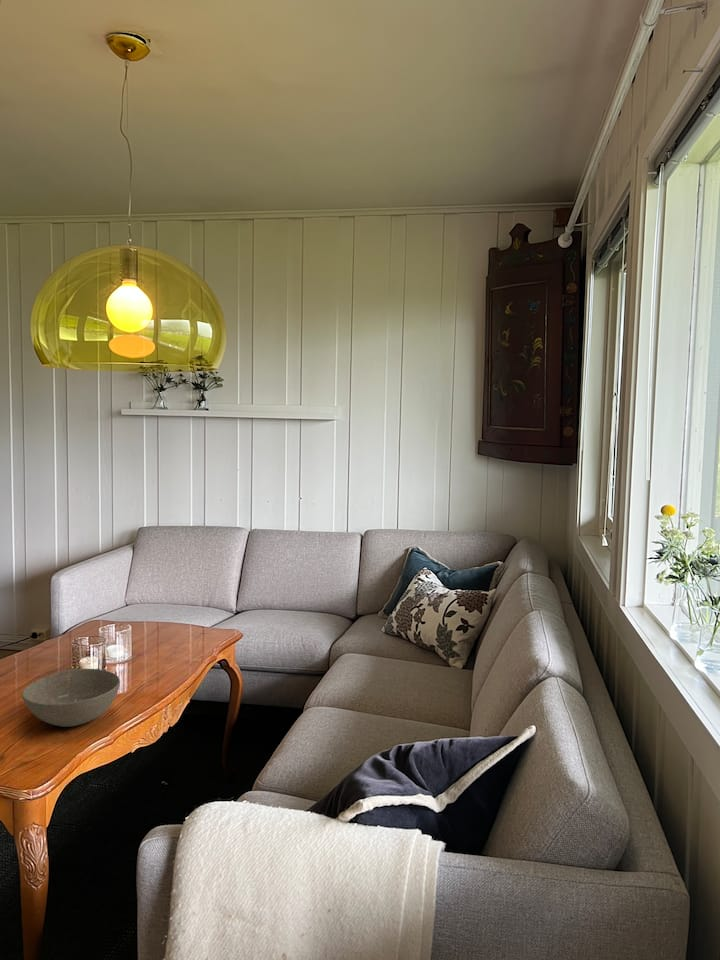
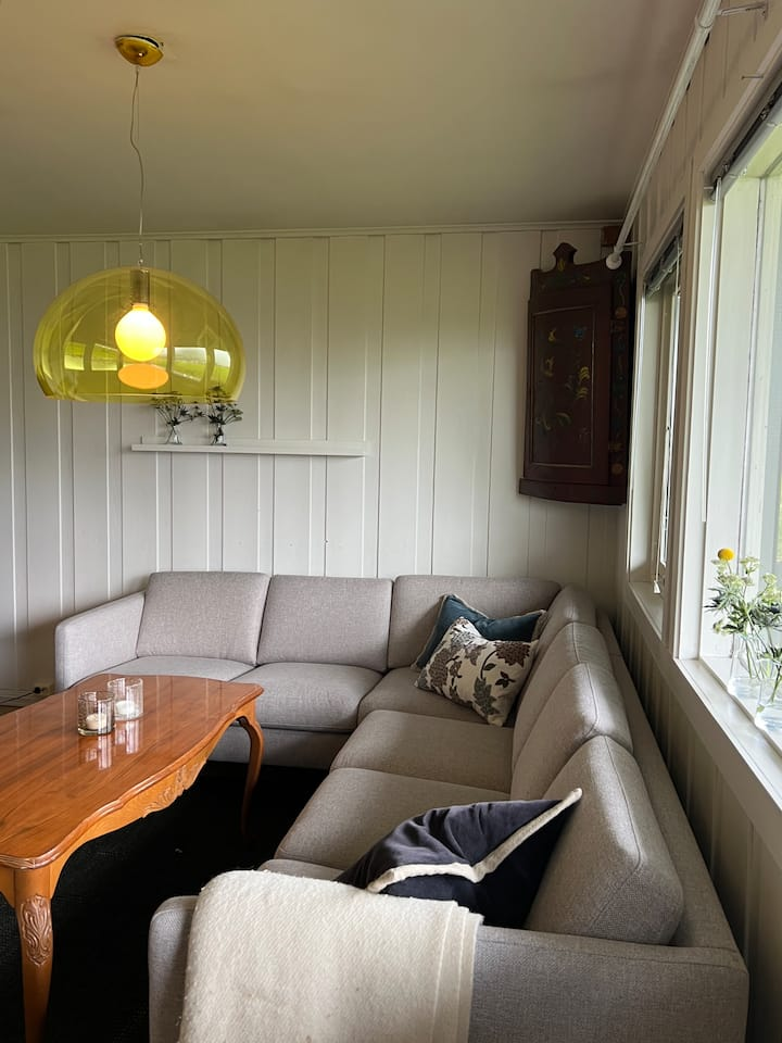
- bowl [21,668,121,728]
